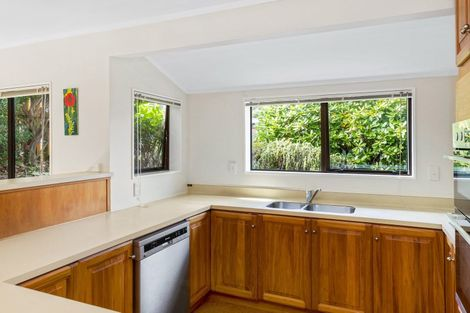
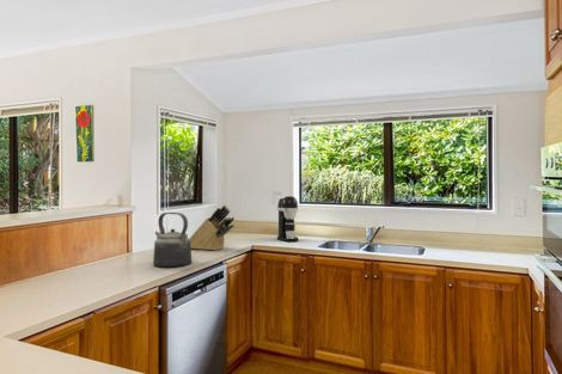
+ knife block [189,204,236,251]
+ coffee maker [276,195,299,243]
+ kettle [152,211,193,268]
